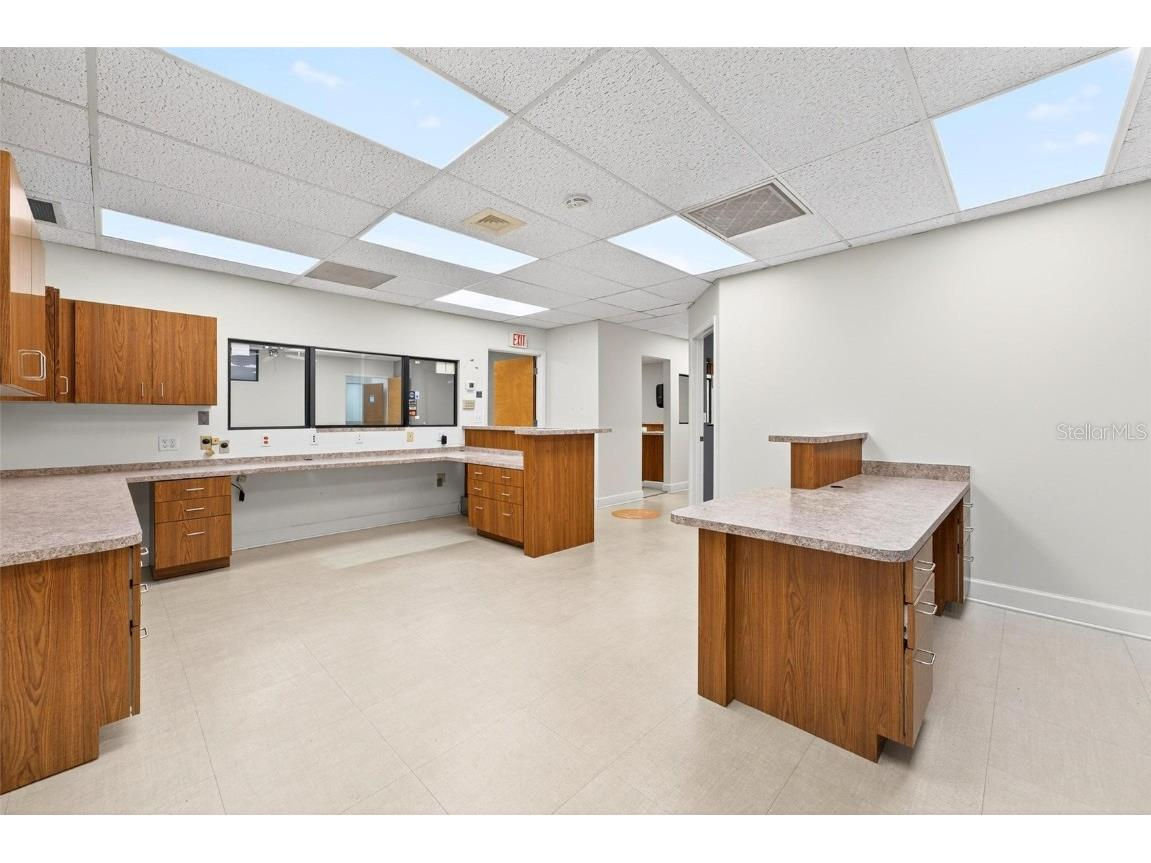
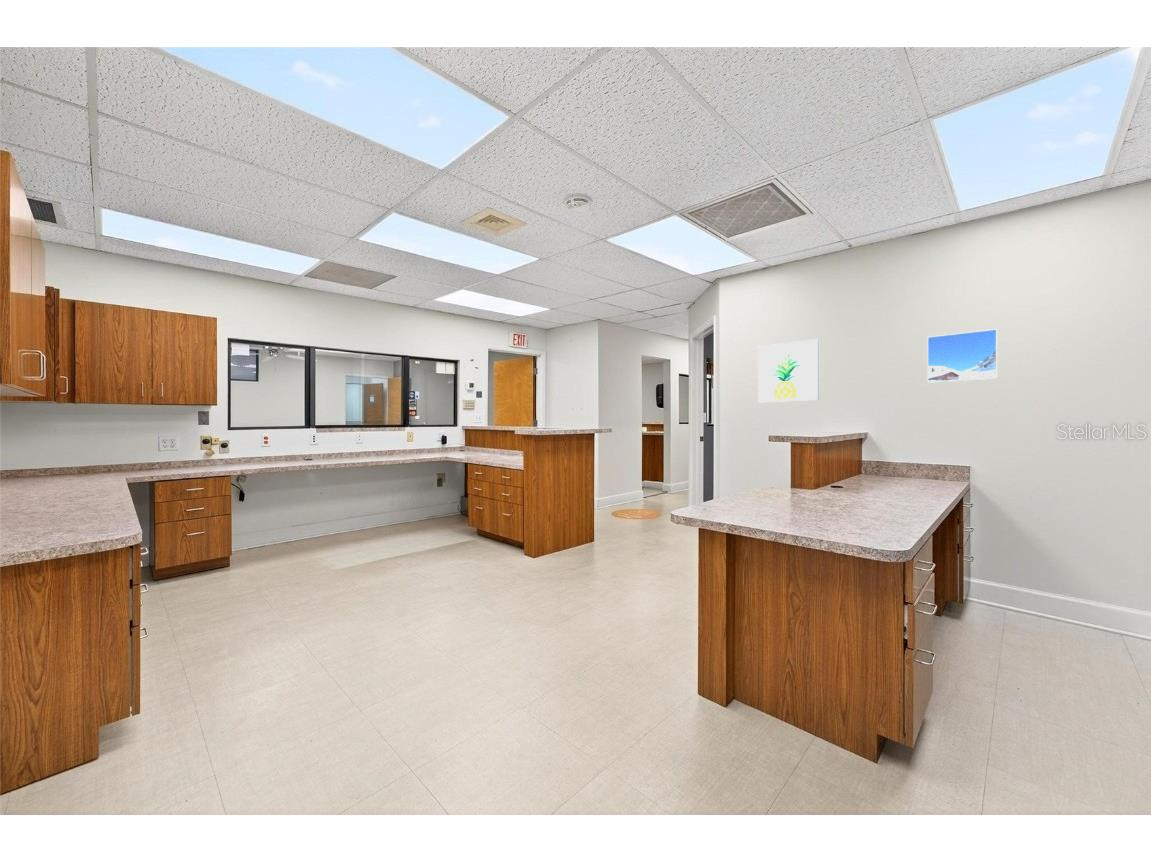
+ wall art [757,338,820,403]
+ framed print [926,328,999,384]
